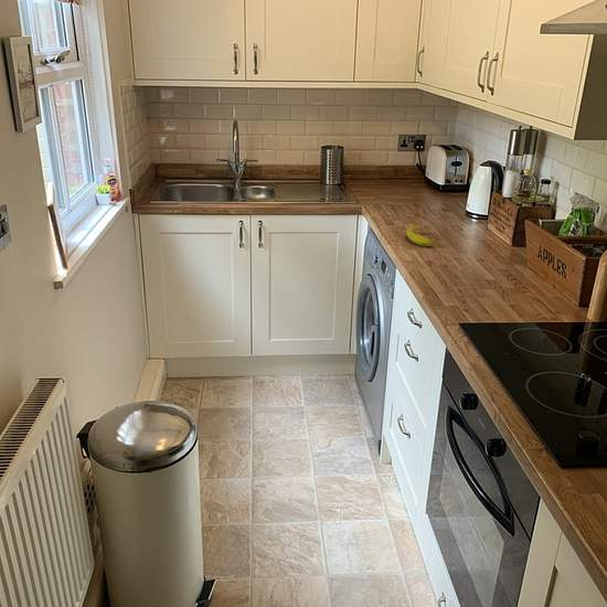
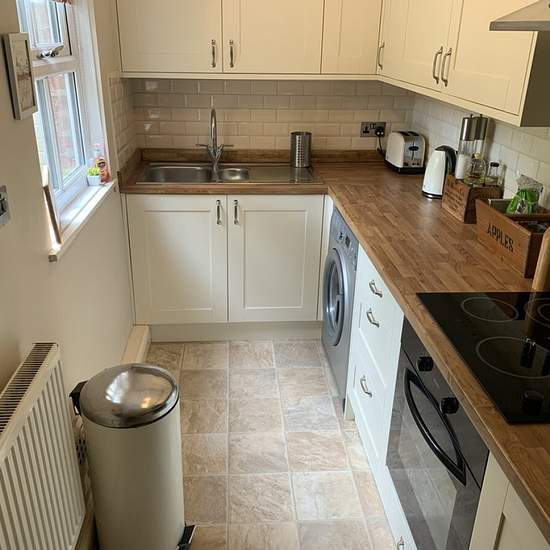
- fruit [405,225,440,247]
